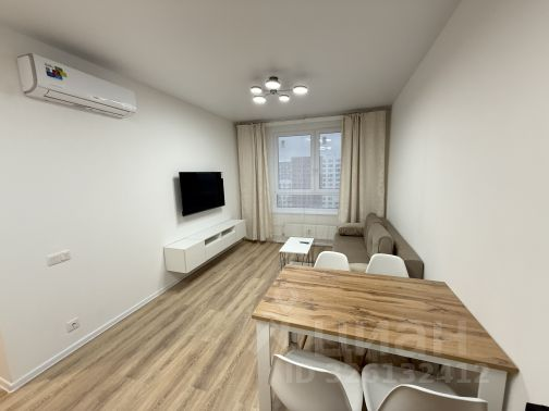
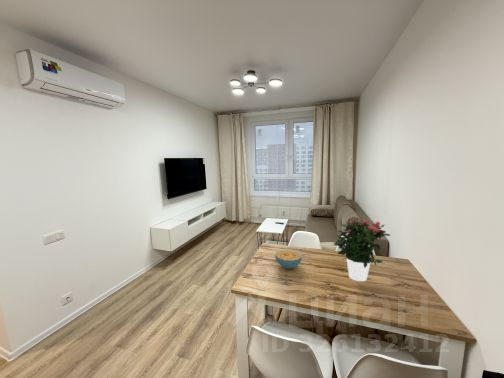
+ cereal bowl [274,248,303,270]
+ potted flower [333,218,391,282]
